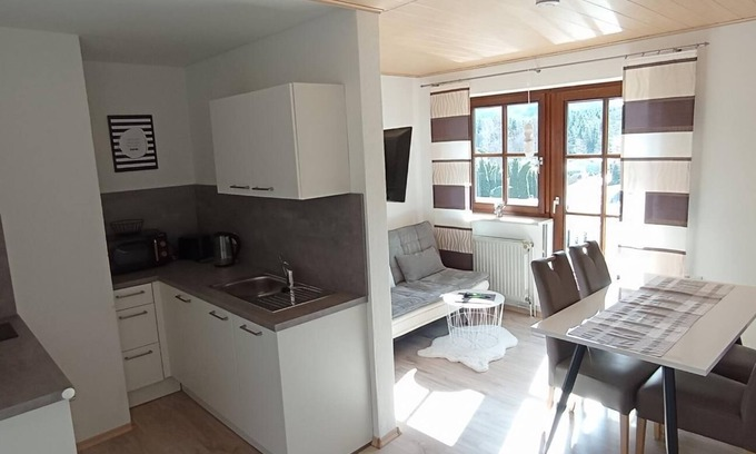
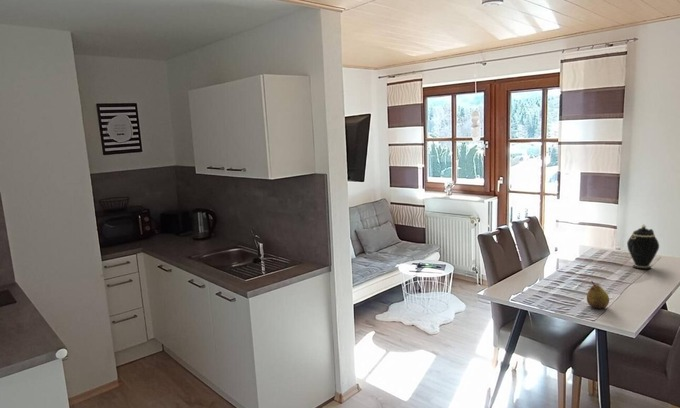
+ teapot [626,224,660,270]
+ fruit [586,280,610,310]
